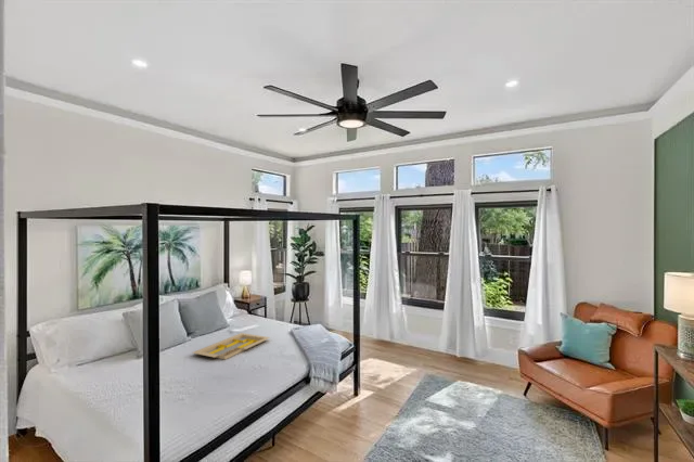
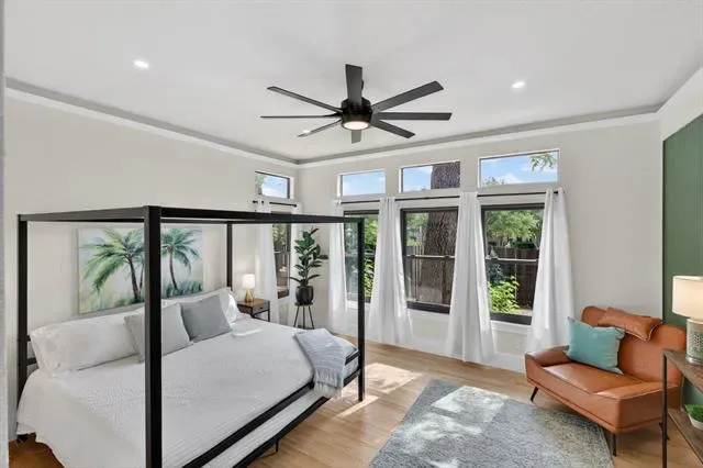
- serving tray [192,332,271,361]
